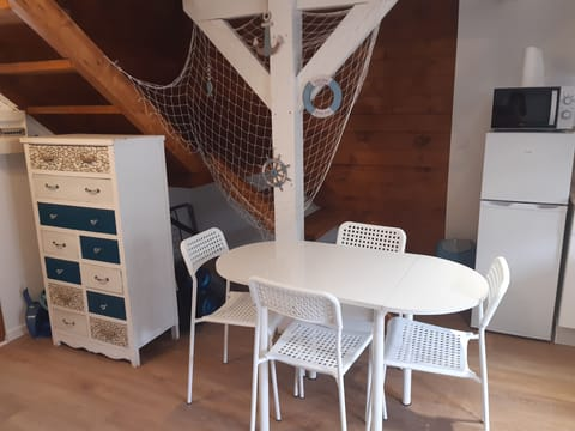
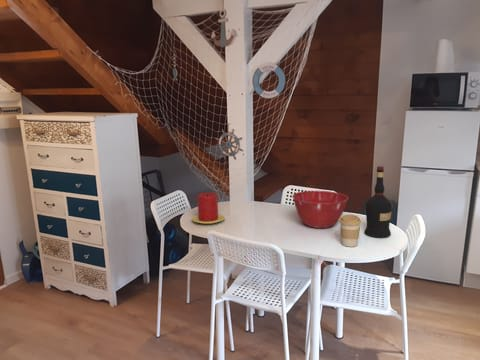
+ mixing bowl [291,190,349,229]
+ candle [191,192,226,225]
+ coffee cup [338,214,362,248]
+ liquor [364,165,393,238]
